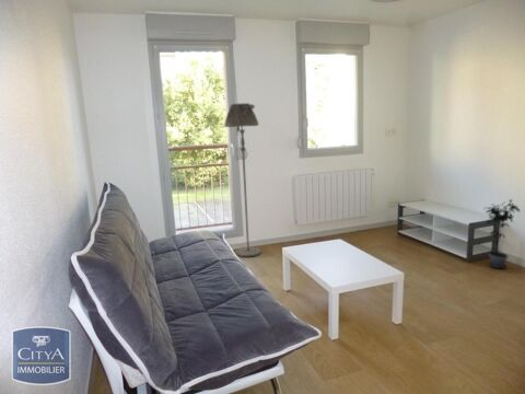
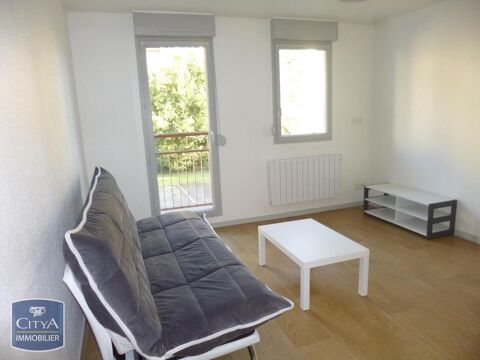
- potted plant [482,198,521,269]
- floor lamp [223,102,262,258]
